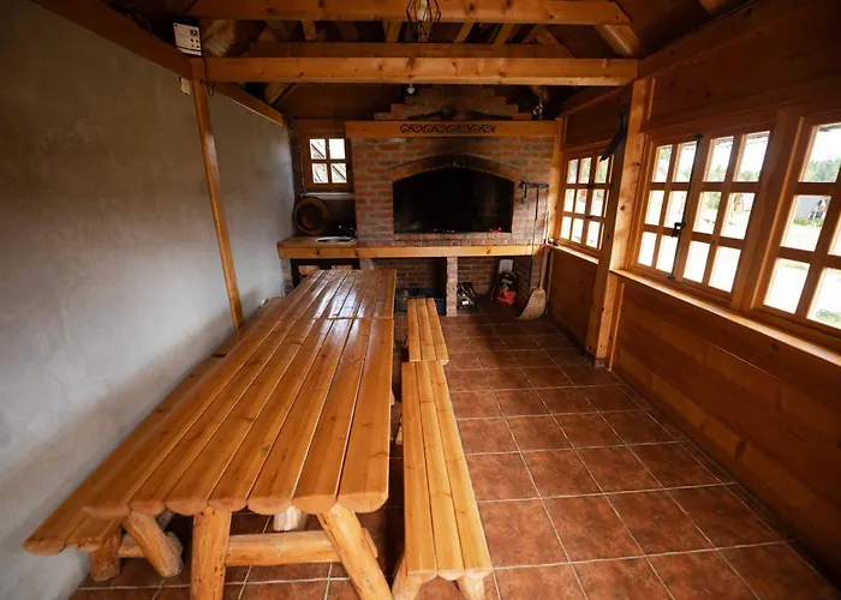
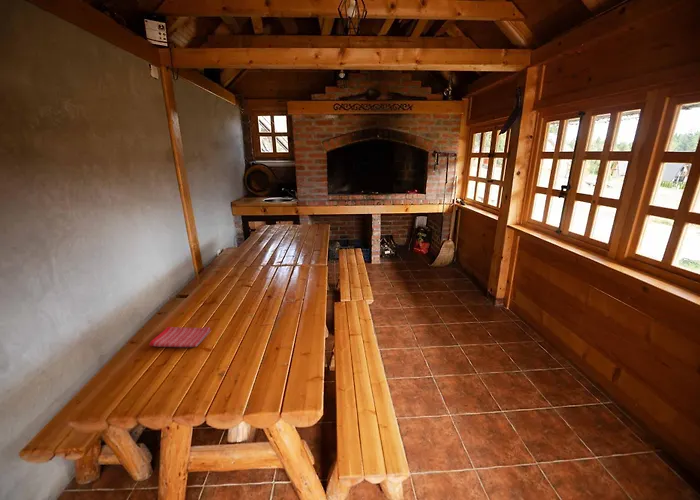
+ dish towel [148,326,212,348]
